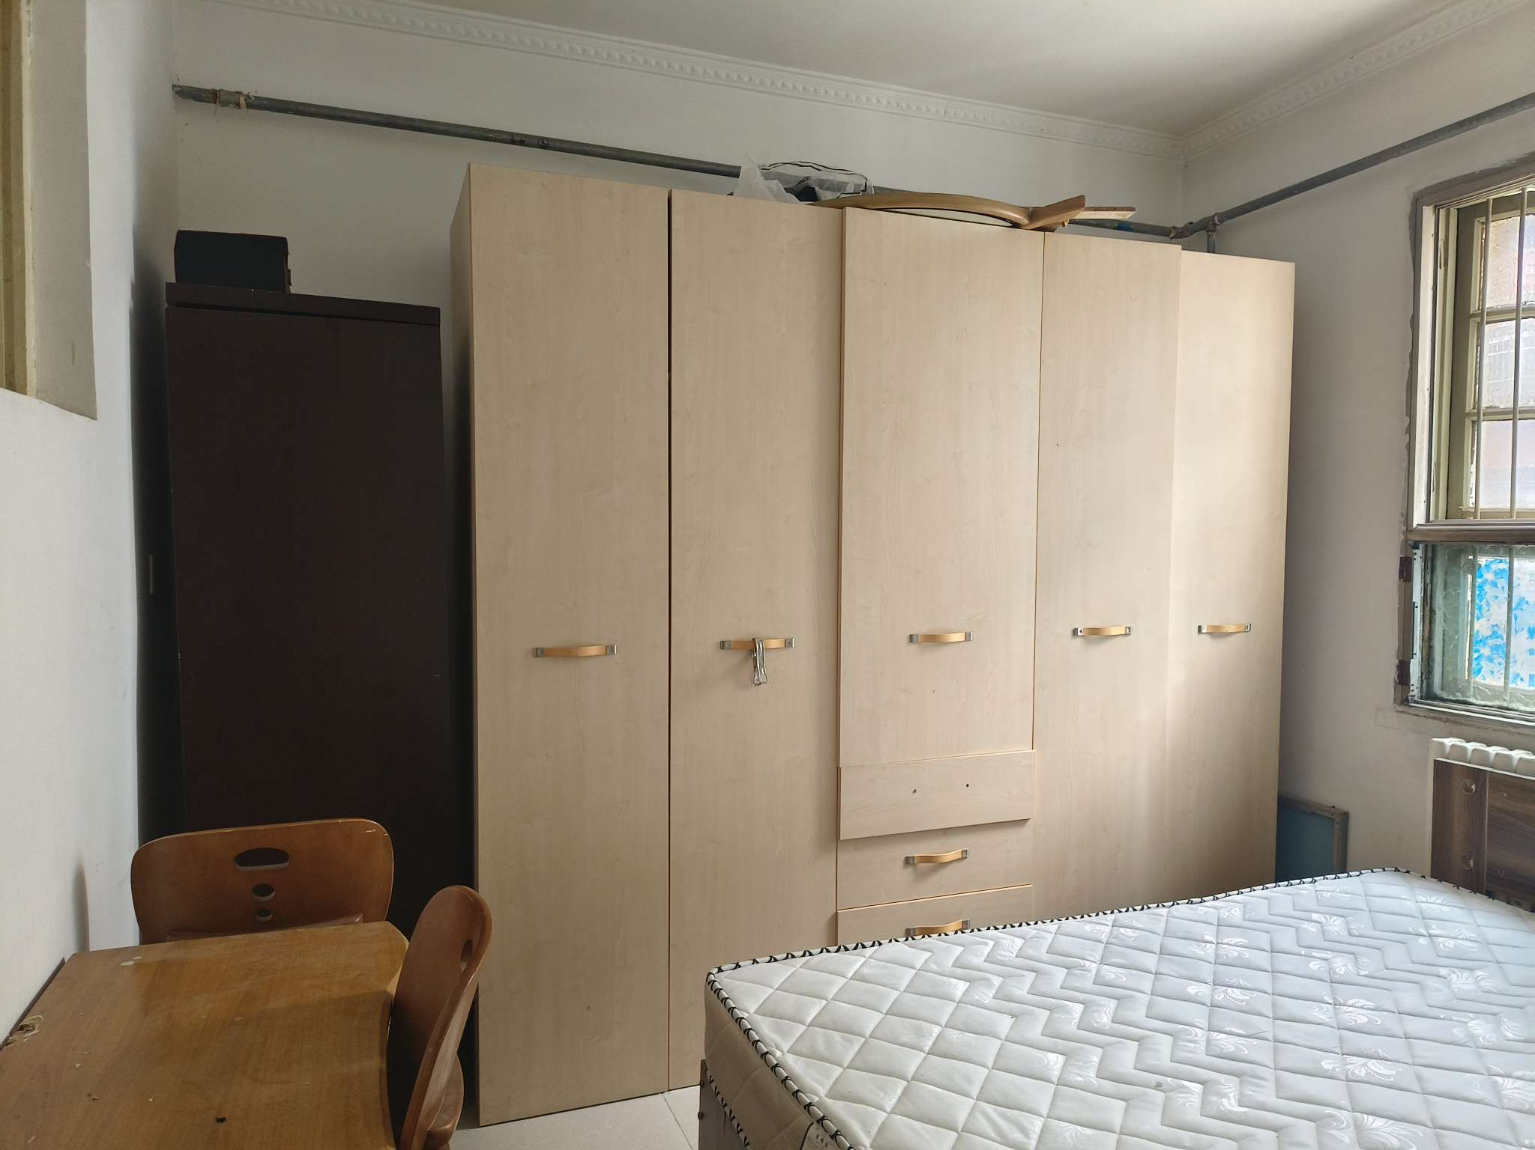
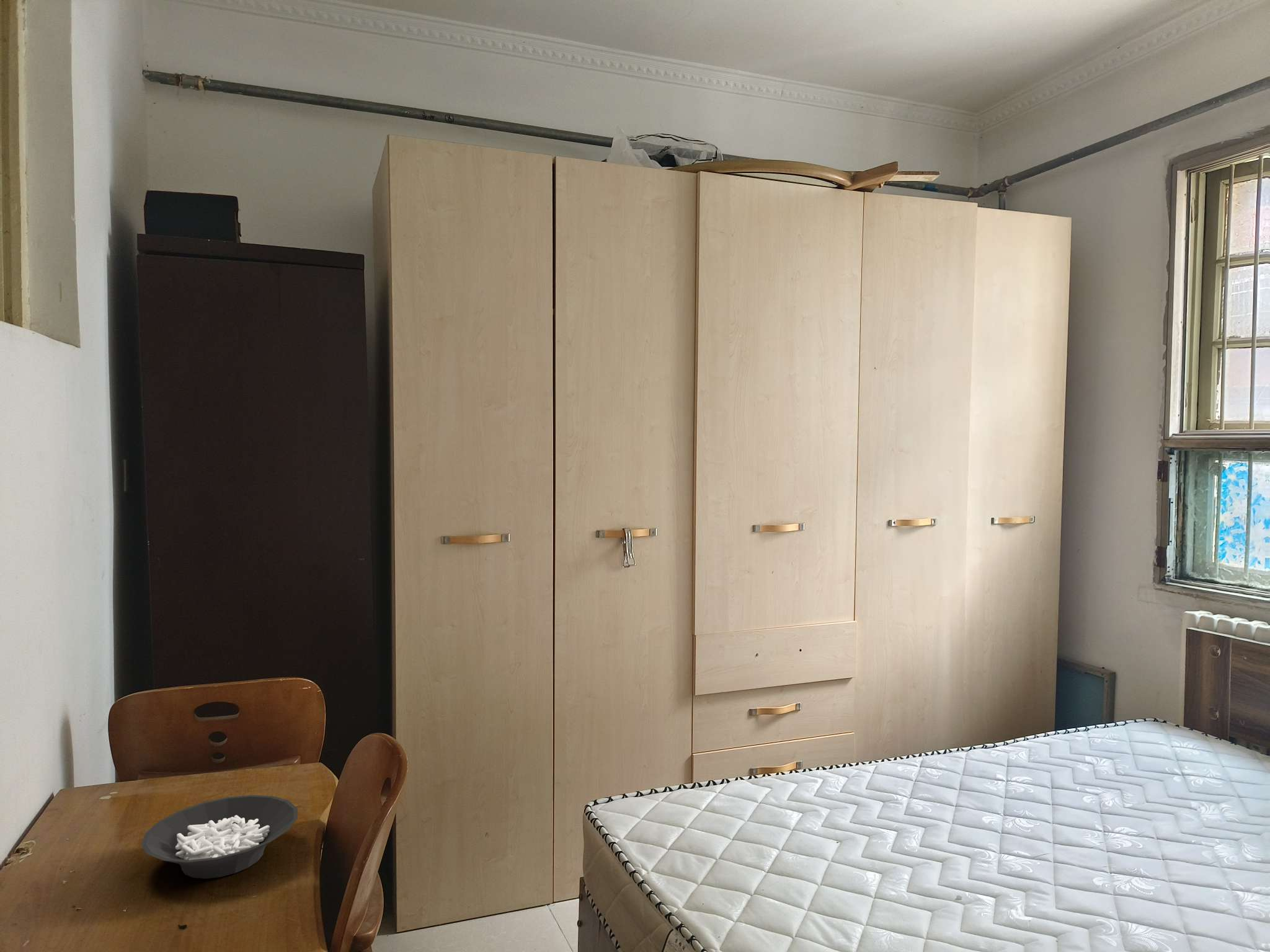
+ cereal bowl [141,795,298,879]
